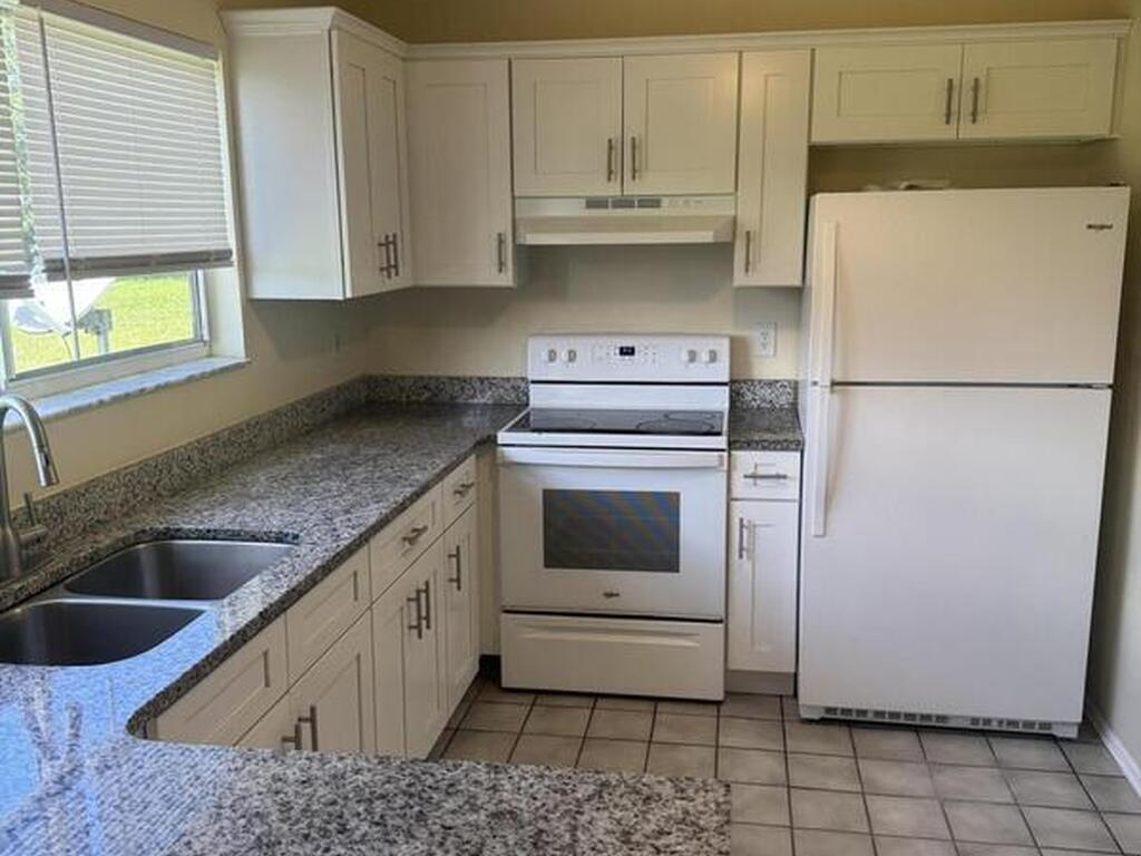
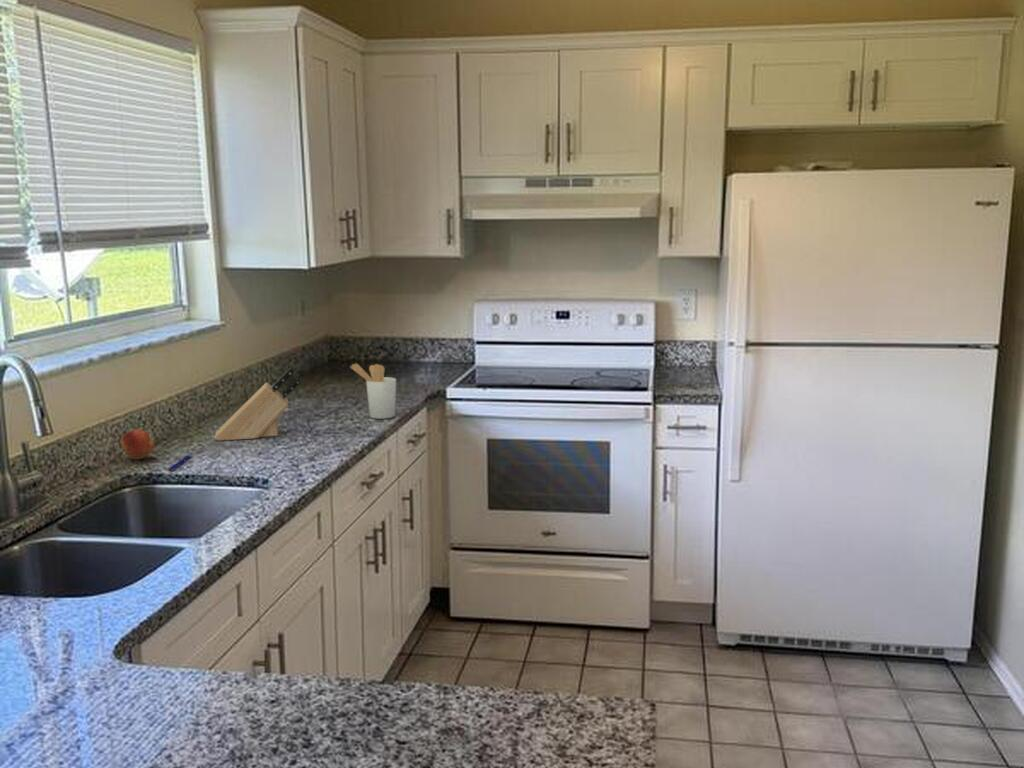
+ fruit [120,428,156,460]
+ utensil holder [349,362,397,420]
+ knife block [213,365,301,442]
+ pen [167,453,193,472]
